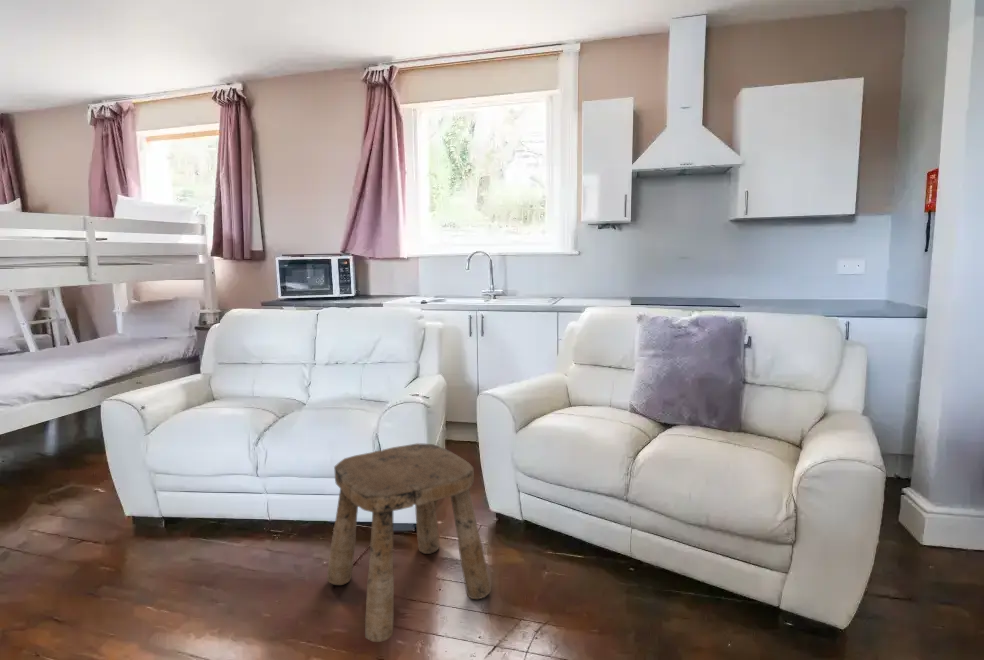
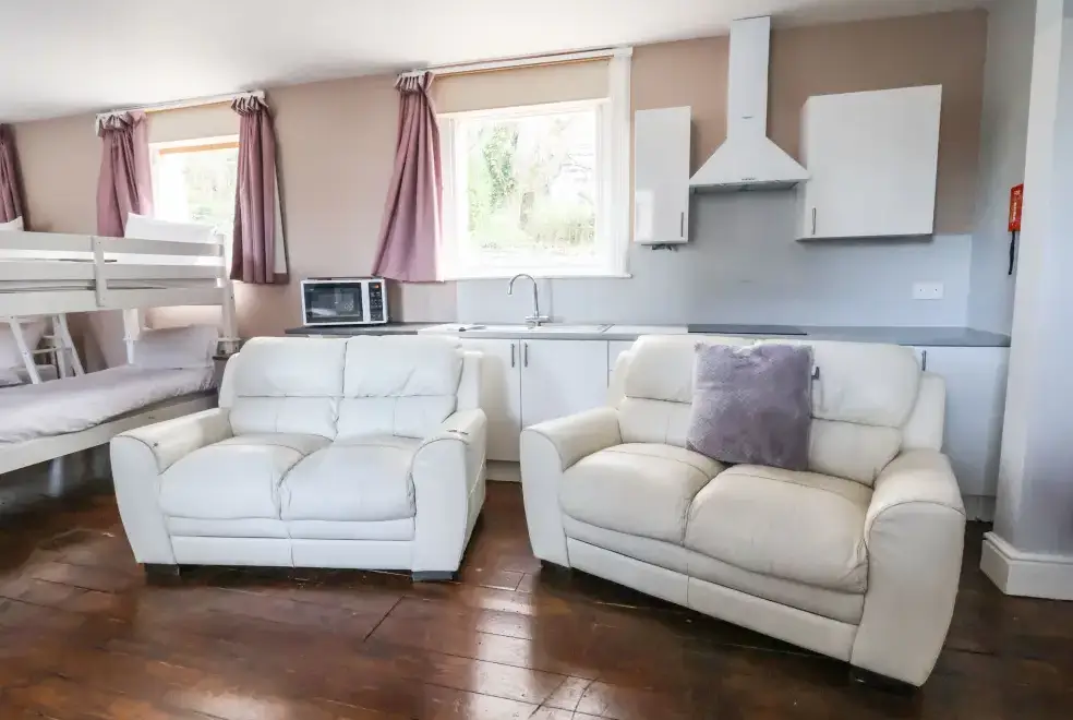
- stool [326,442,492,643]
